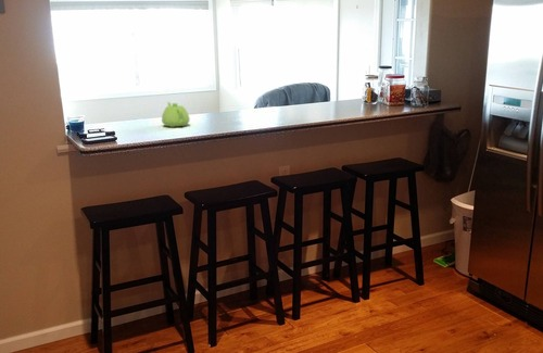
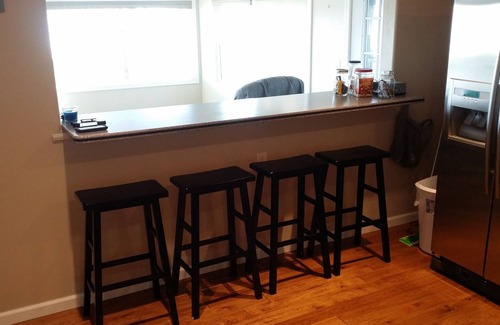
- teapot [161,101,191,128]
